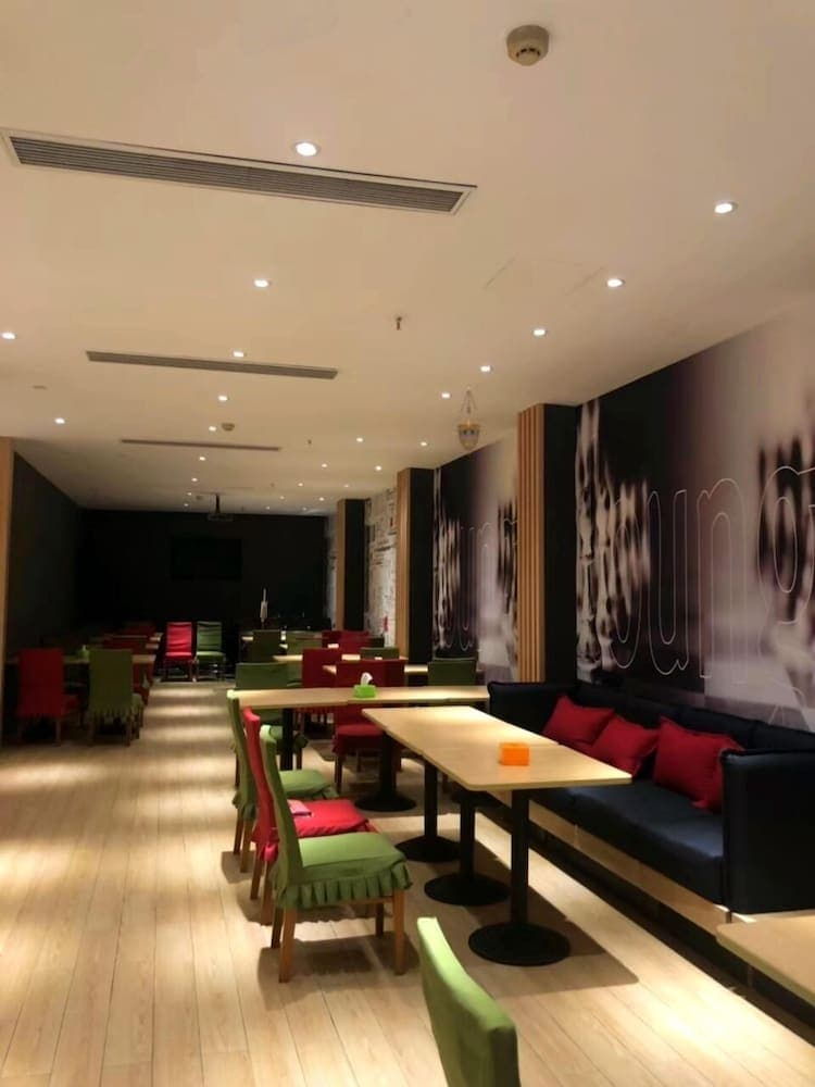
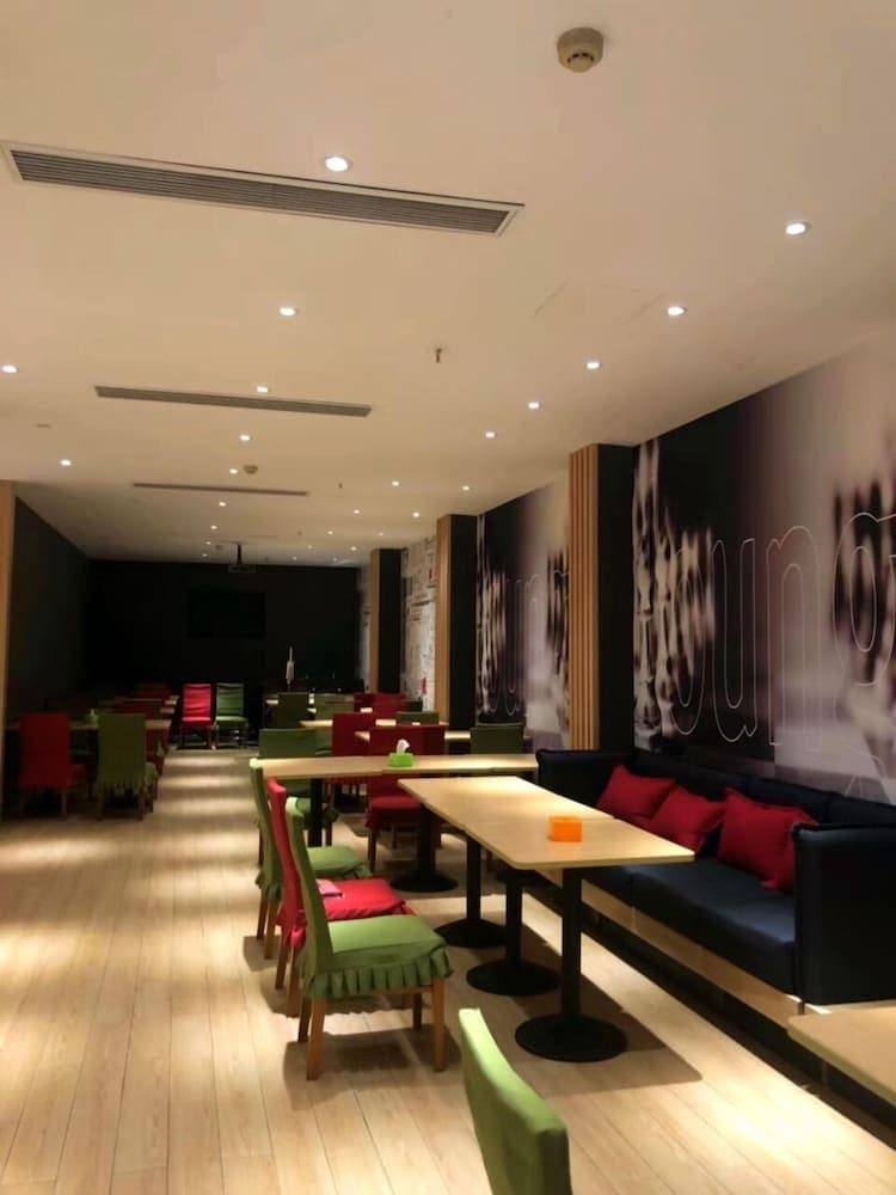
- hanging lantern [451,384,487,457]
